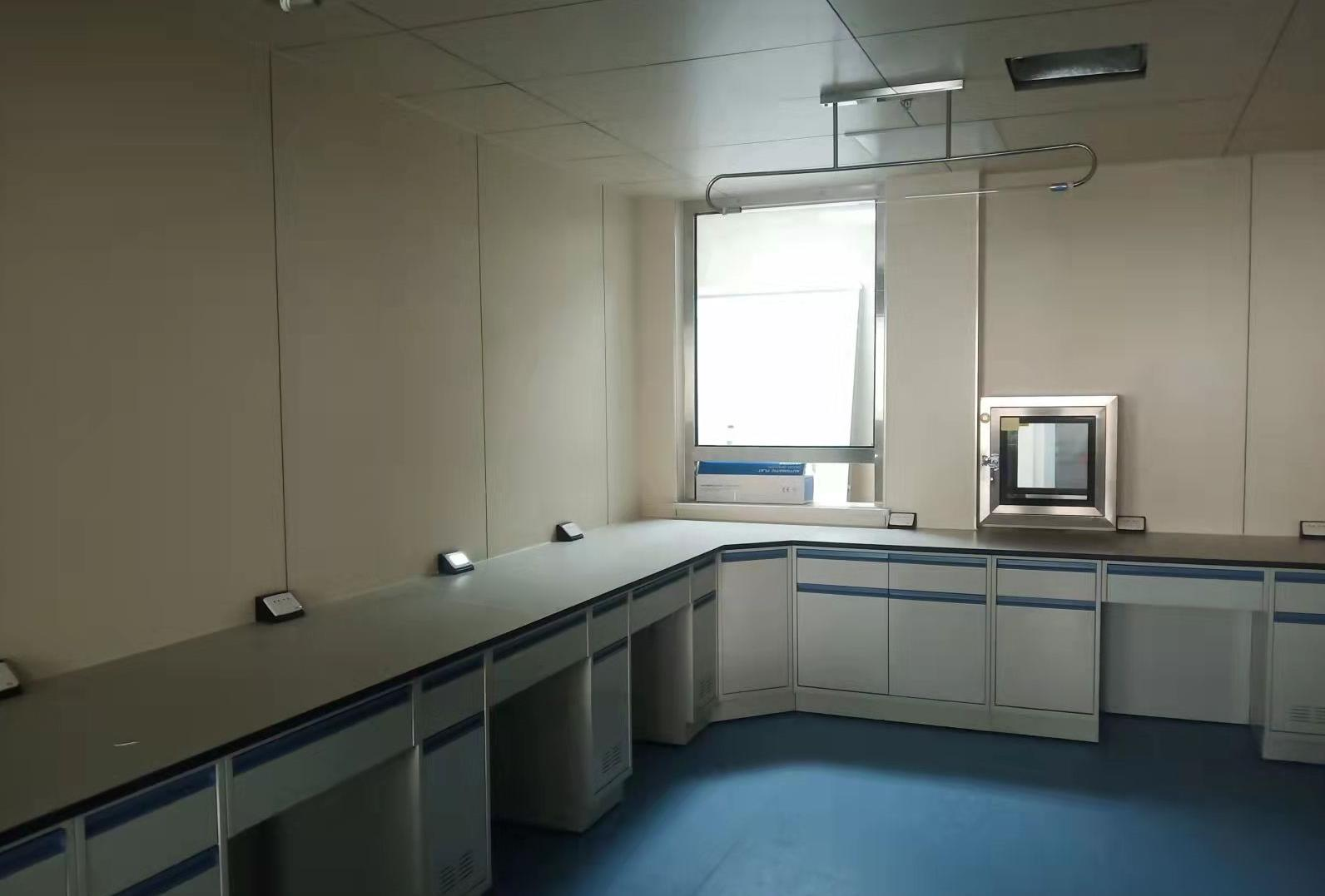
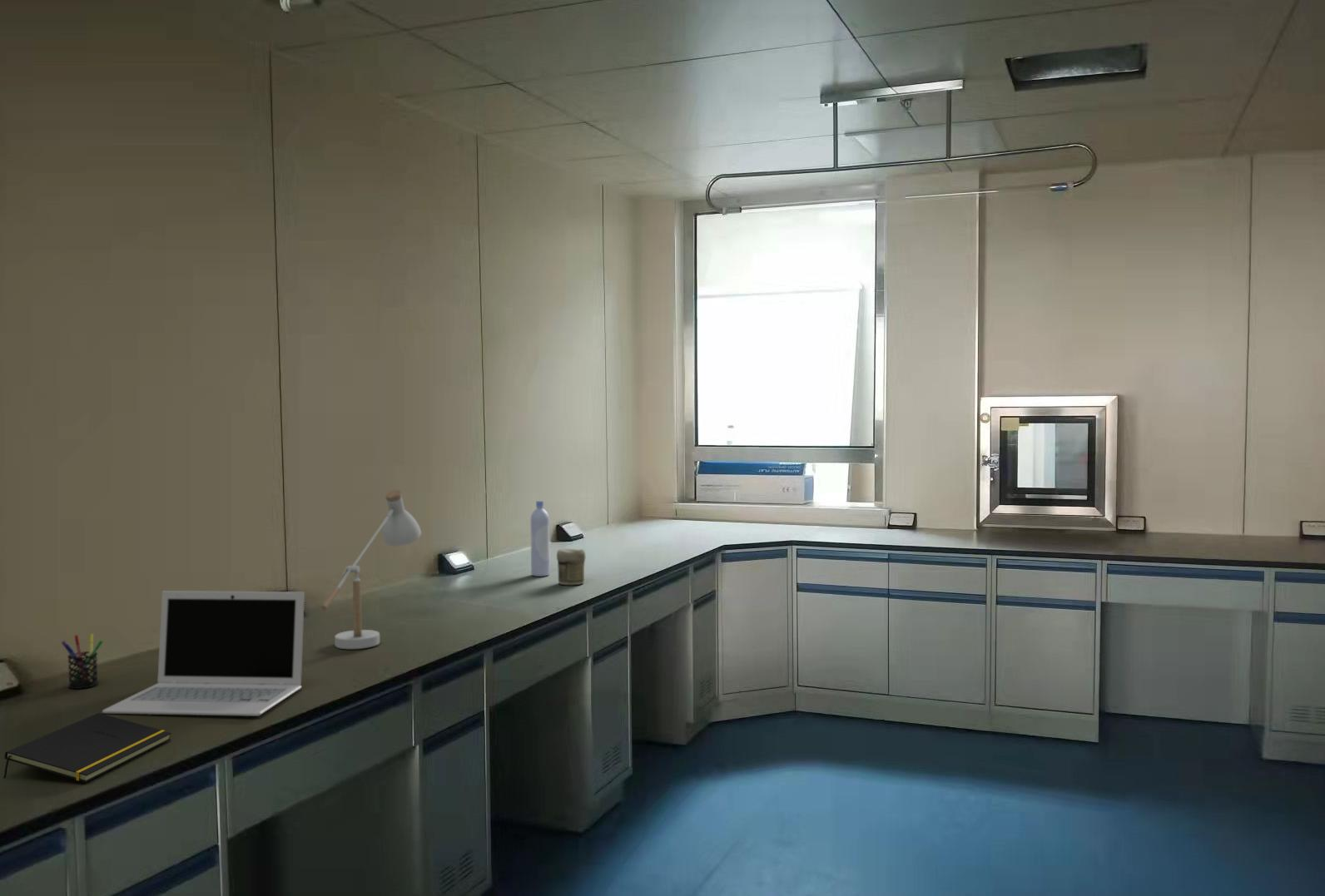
+ laptop [102,590,305,717]
+ bottle [530,500,551,577]
+ pen holder [61,633,104,690]
+ notepad [2,712,172,783]
+ jar [556,547,586,586]
+ desk lamp [320,489,422,650]
